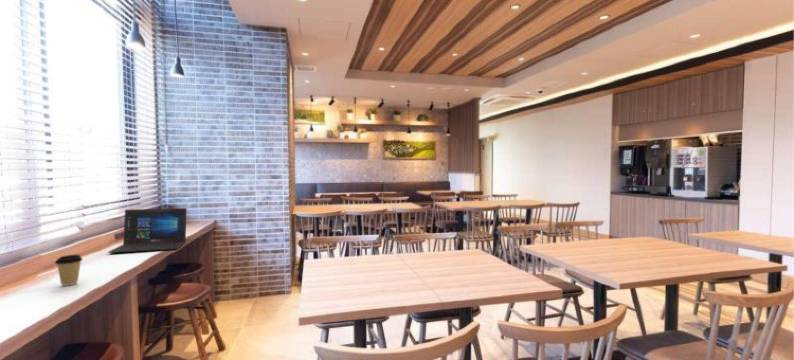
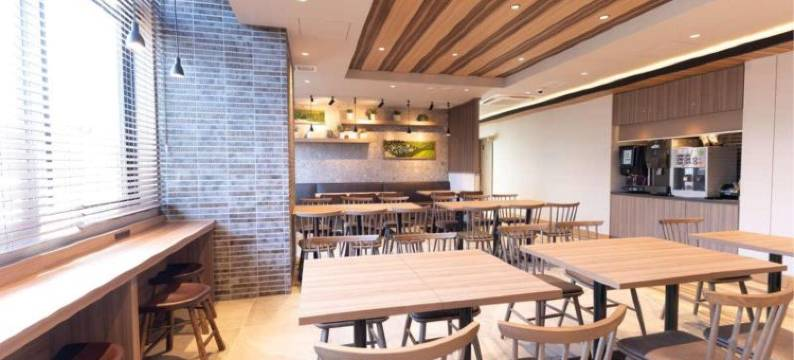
- coffee cup [54,254,84,287]
- laptop [107,207,188,254]
